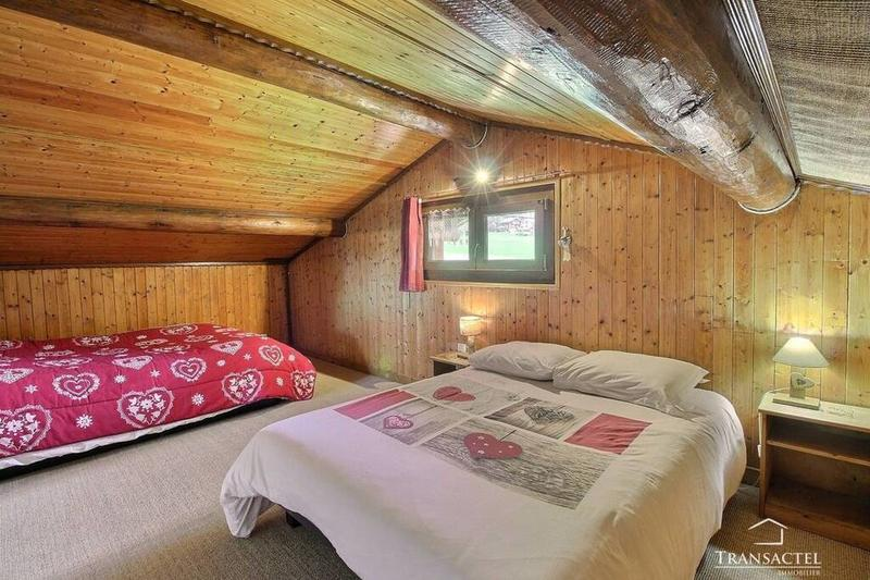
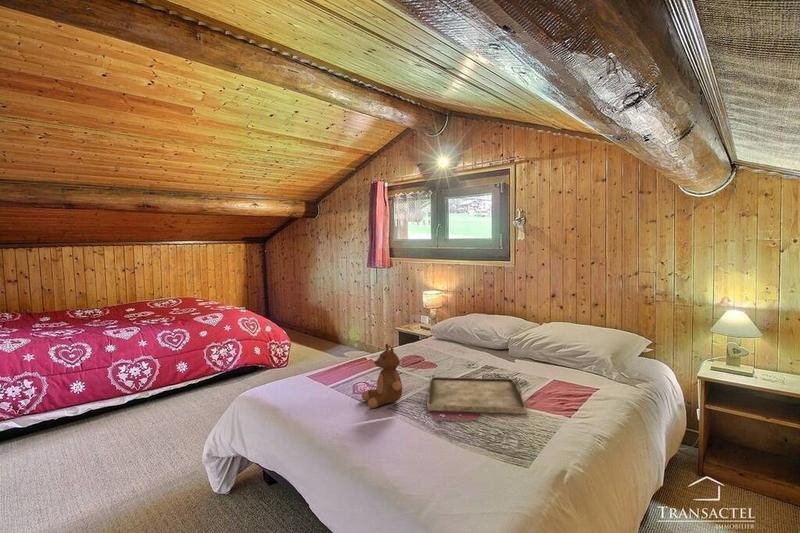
+ teddy bear [361,343,403,409]
+ serving tray [426,376,527,415]
